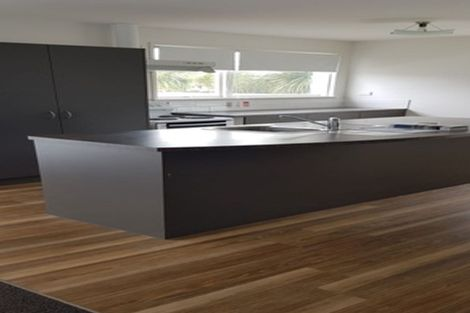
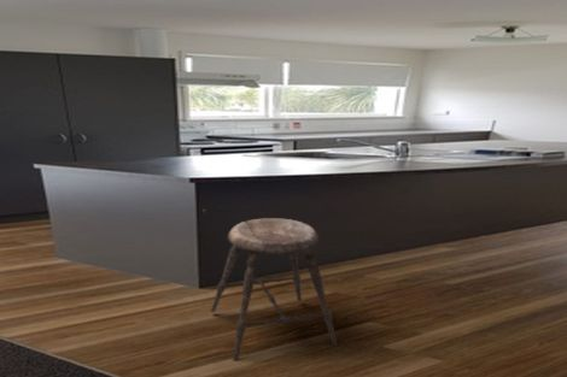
+ stool [210,217,339,363]
